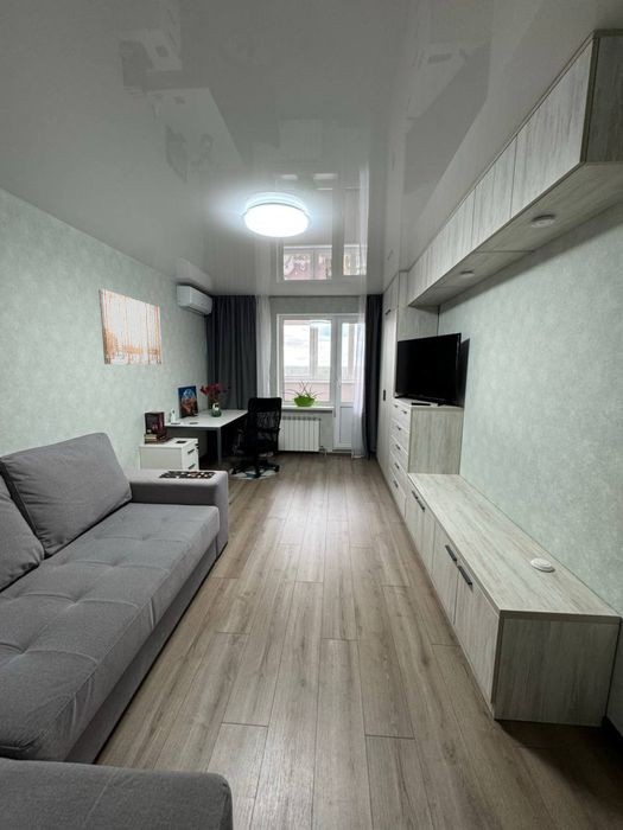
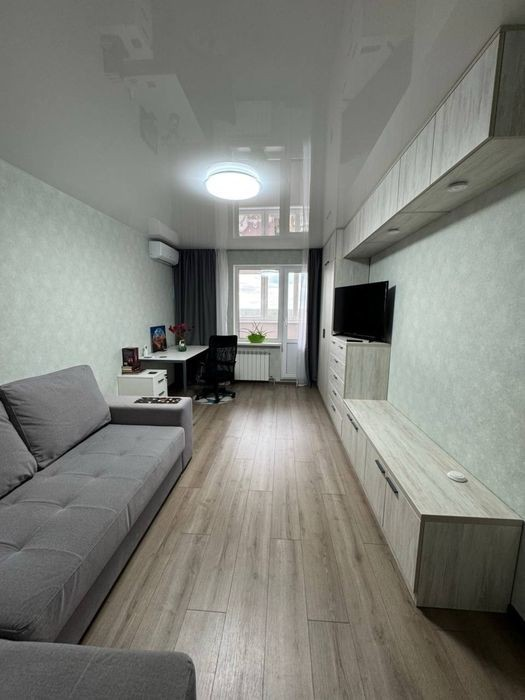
- wall art [97,288,164,365]
